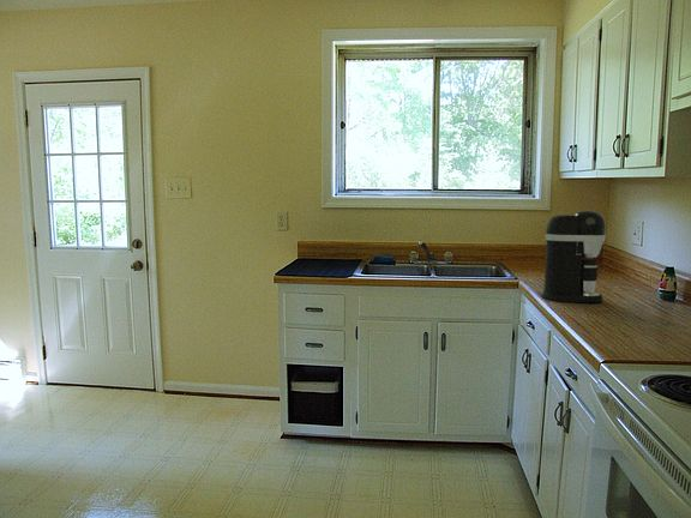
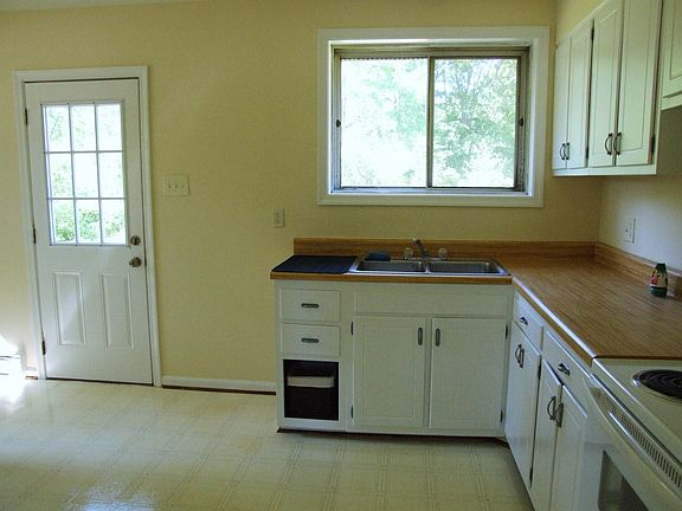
- coffee maker [541,210,607,303]
